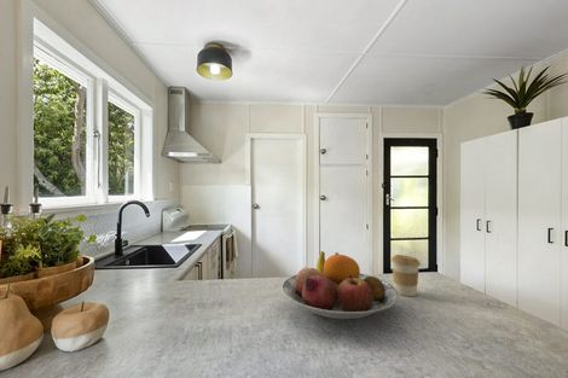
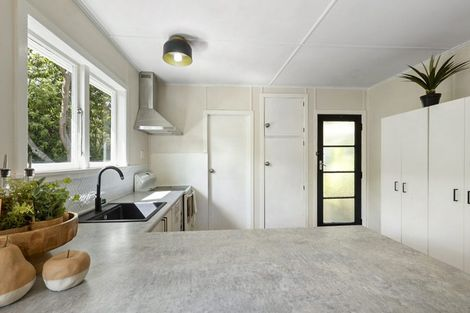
- fruit bowl [280,250,400,321]
- coffee cup [390,254,422,297]
